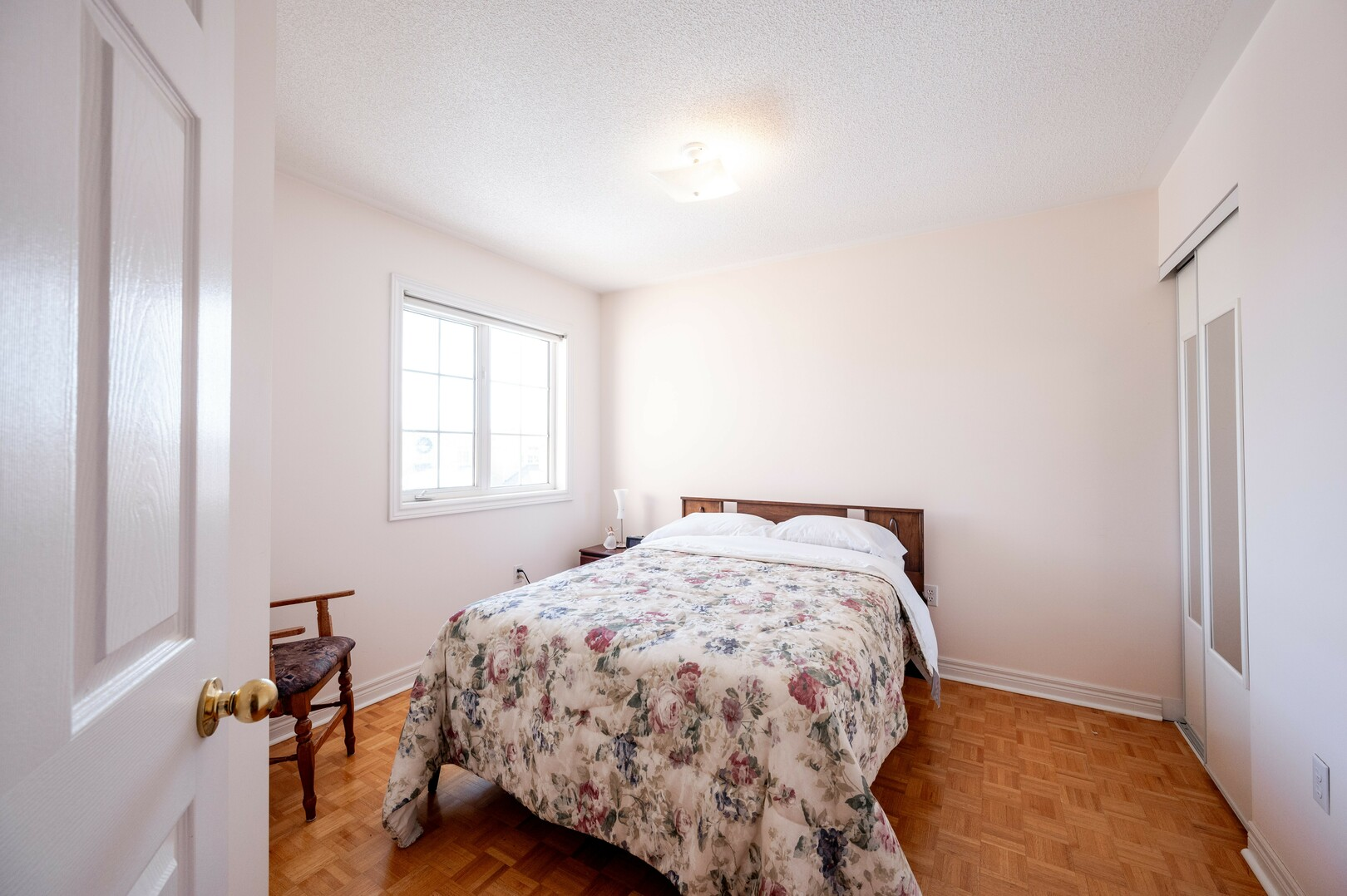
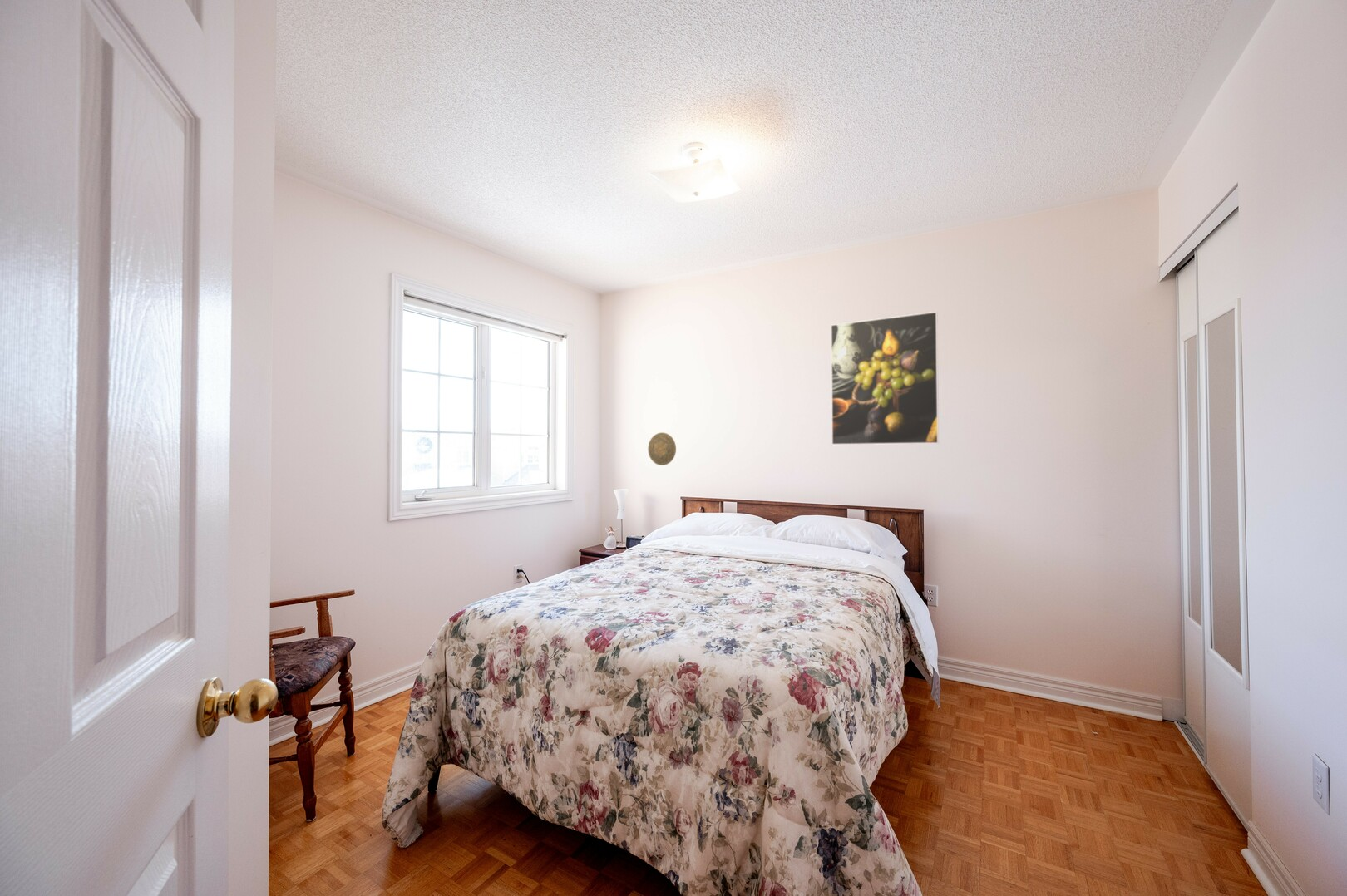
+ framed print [830,311,940,446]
+ decorative plate [647,431,677,466]
